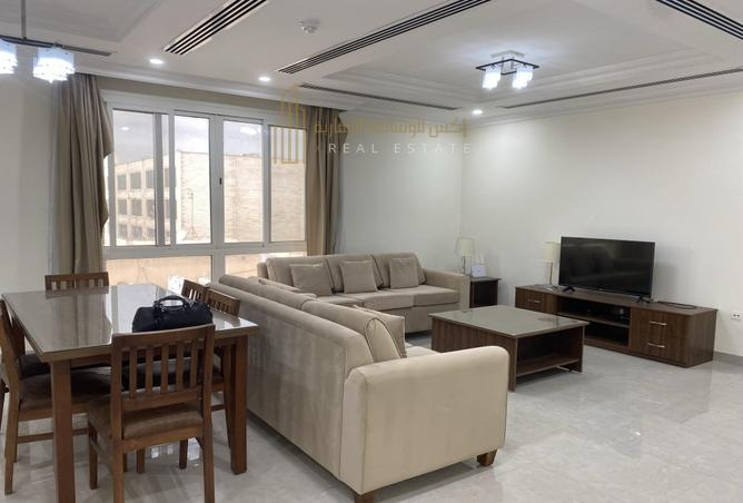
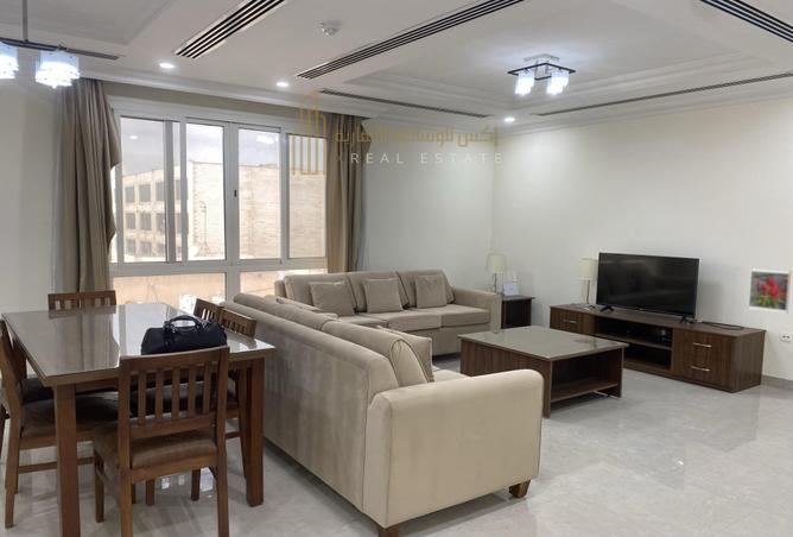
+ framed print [748,267,792,315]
